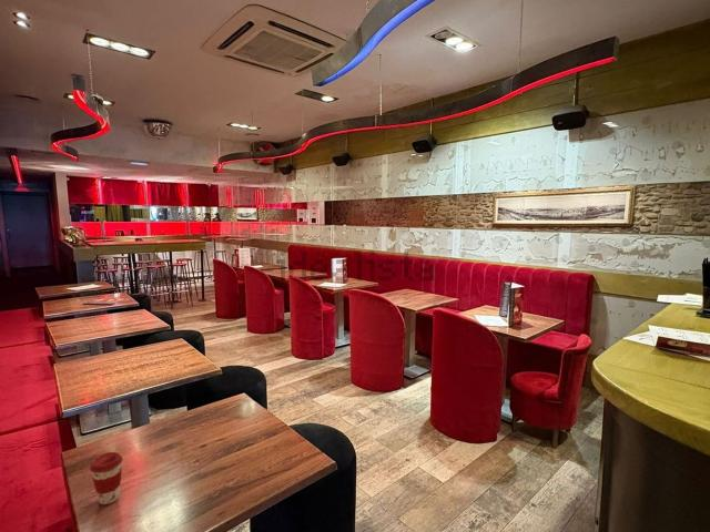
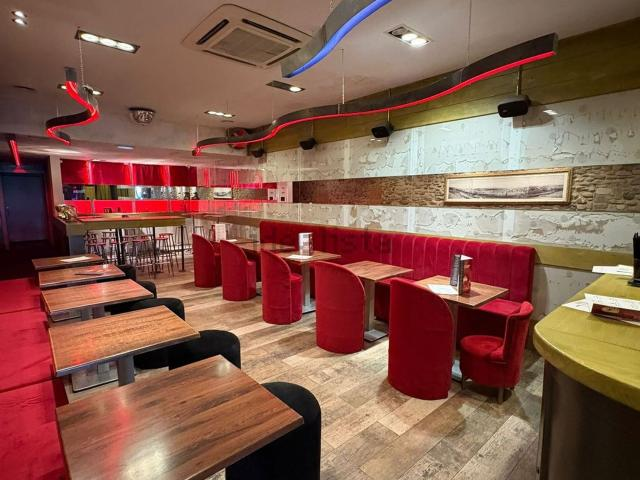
- coffee cup [89,451,123,505]
